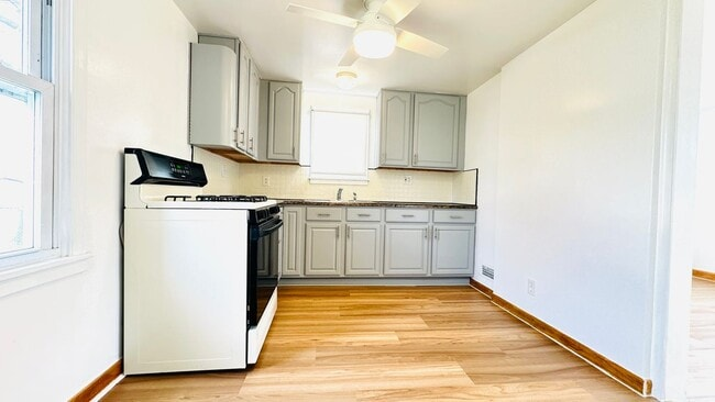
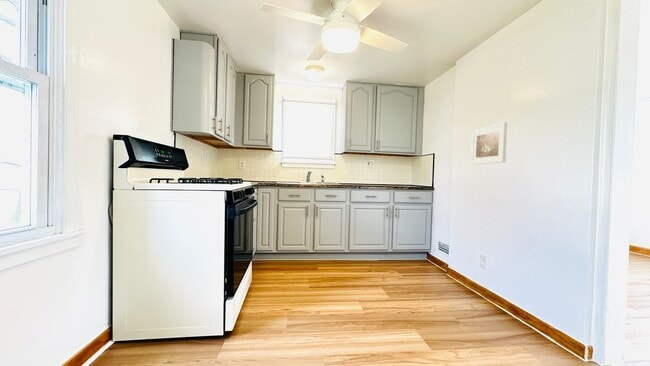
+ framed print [470,121,508,165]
